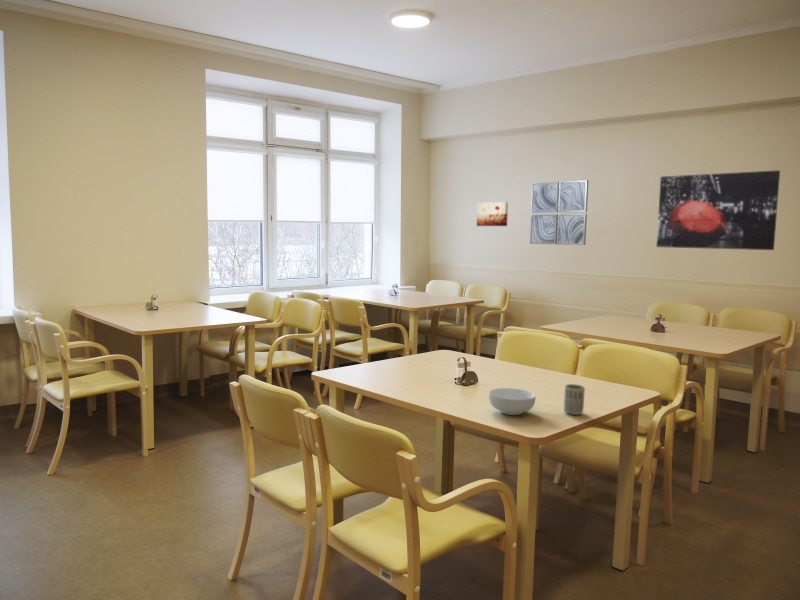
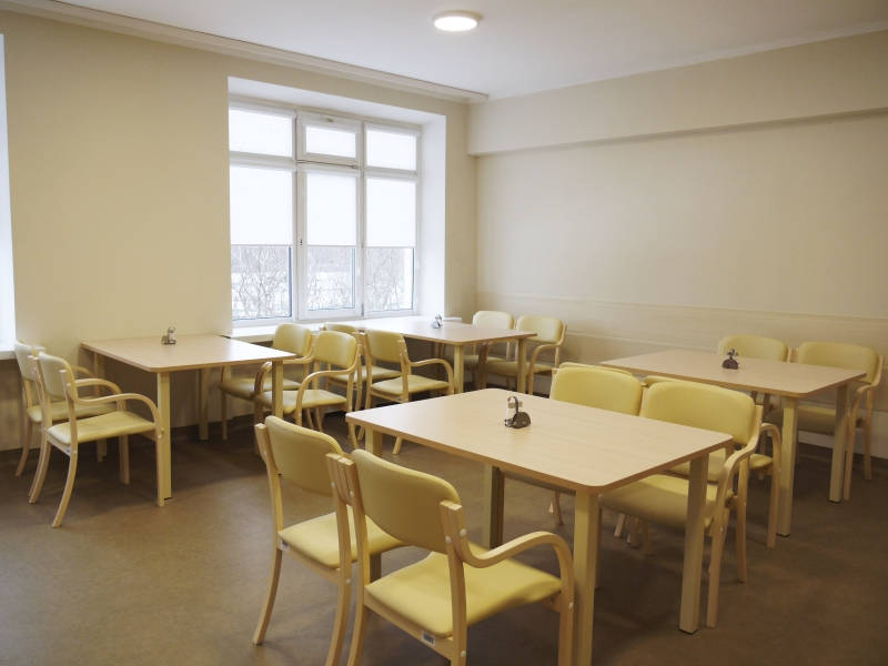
- cup [563,383,586,416]
- wall art [529,179,590,246]
- wall art [656,169,781,251]
- cereal bowl [488,387,537,416]
- wall art [476,201,509,227]
